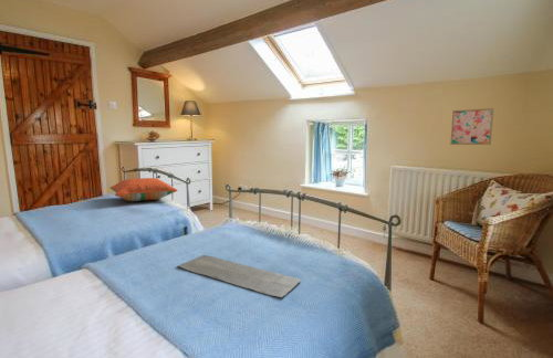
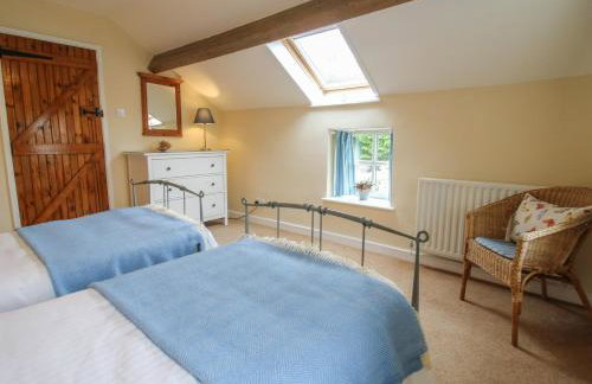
- bath mat [176,254,301,298]
- pillow [108,177,179,202]
- wall art [449,107,494,146]
